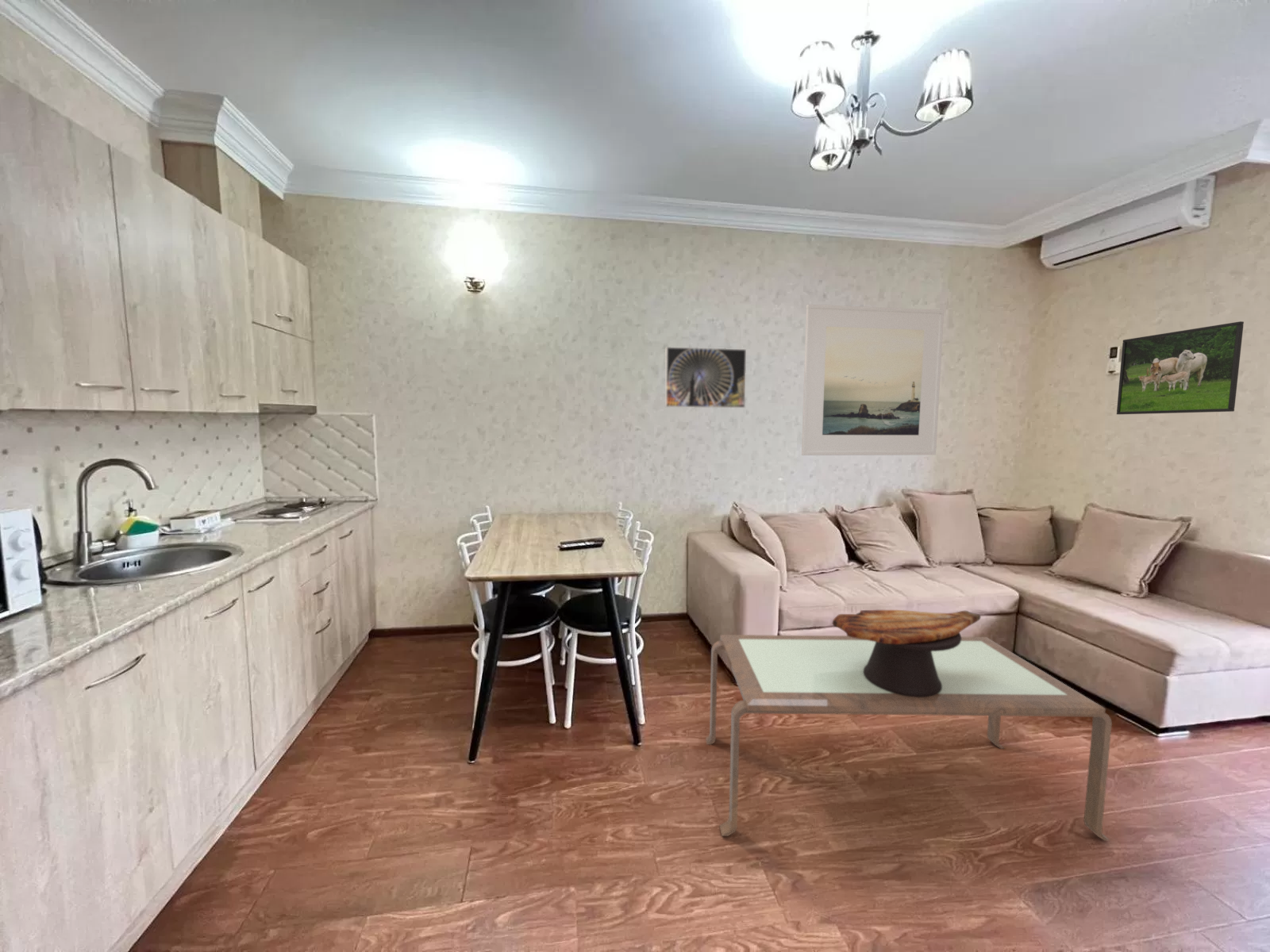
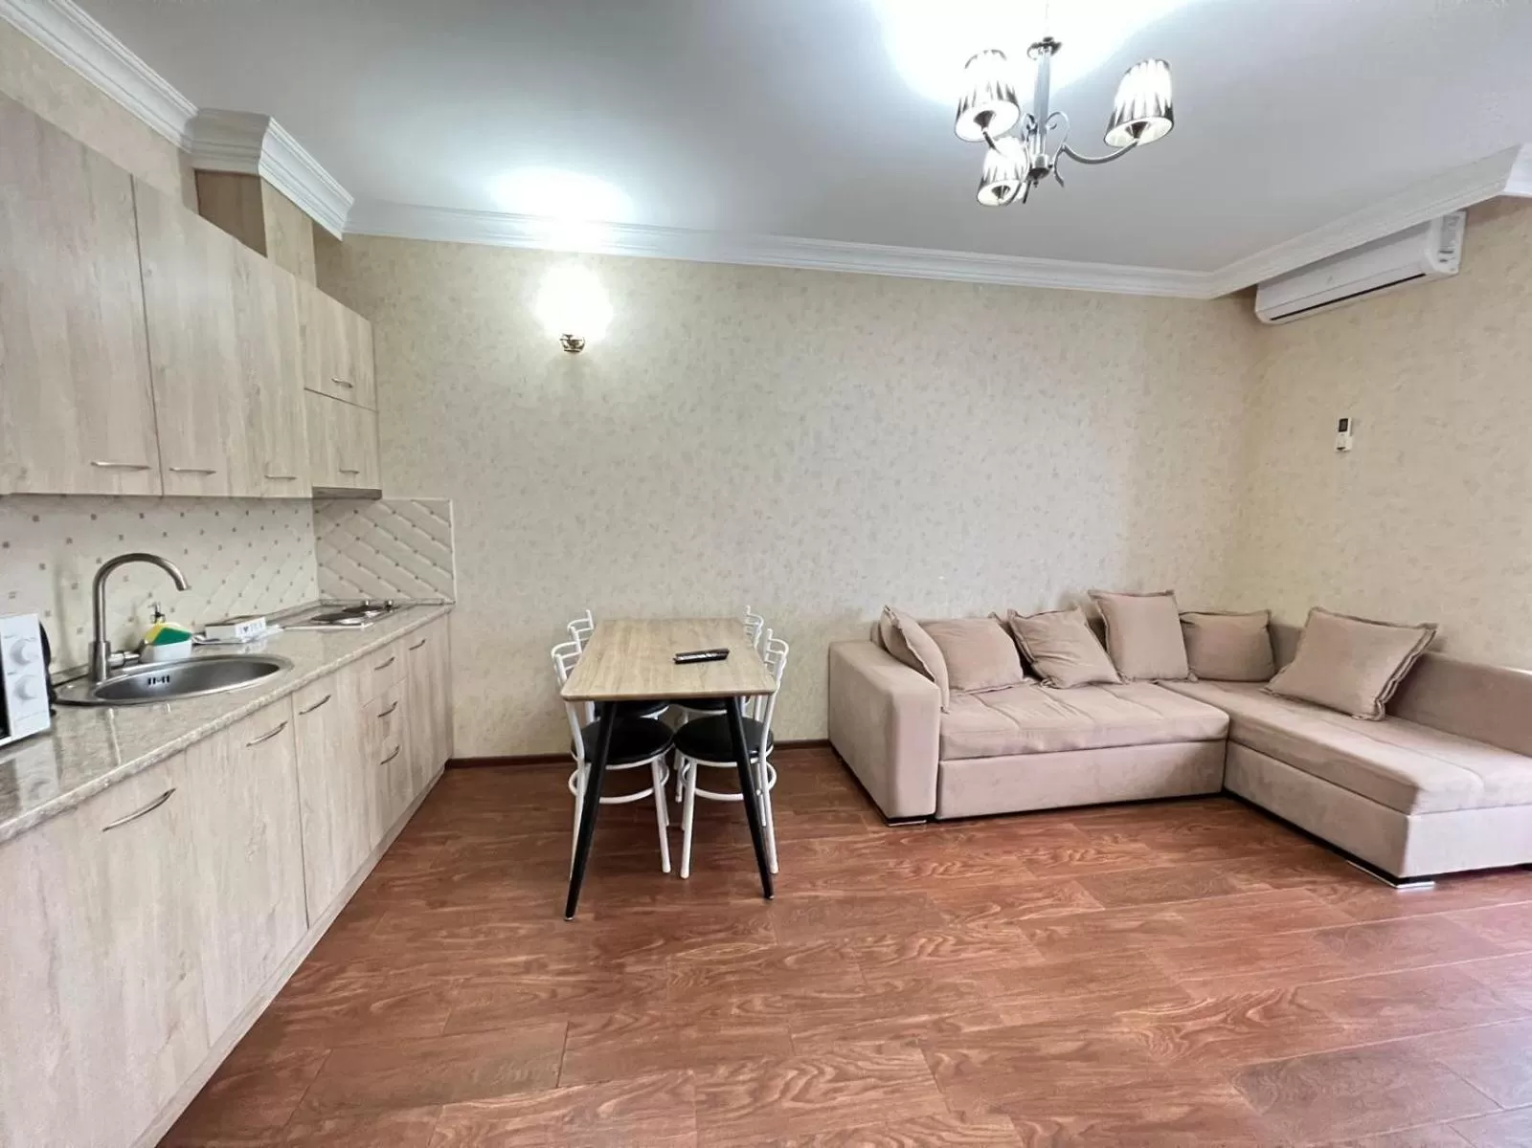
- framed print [1116,321,1245,415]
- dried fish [832,609,982,697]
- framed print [801,304,945,456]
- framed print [664,346,747,409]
- coffee table [705,634,1113,842]
